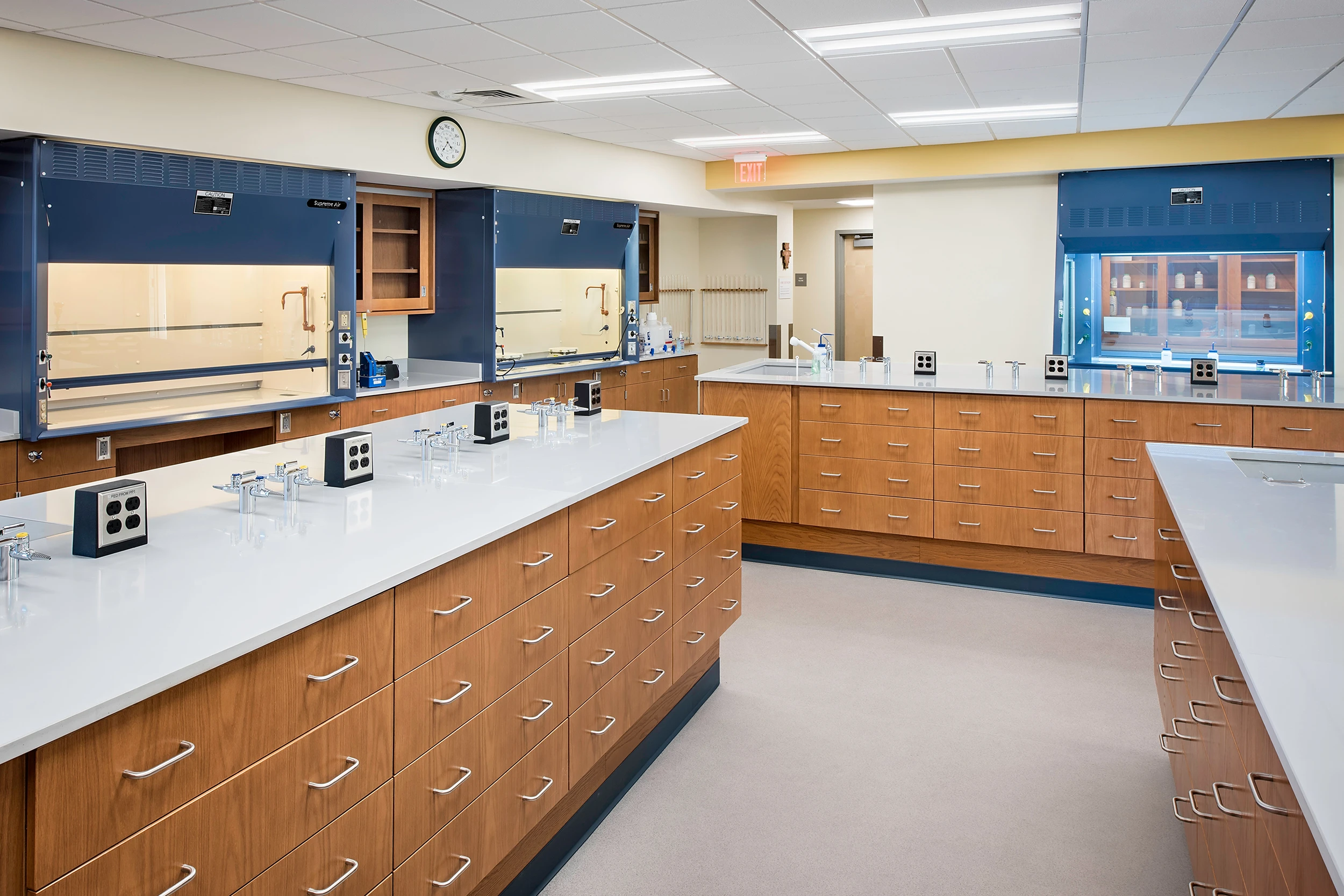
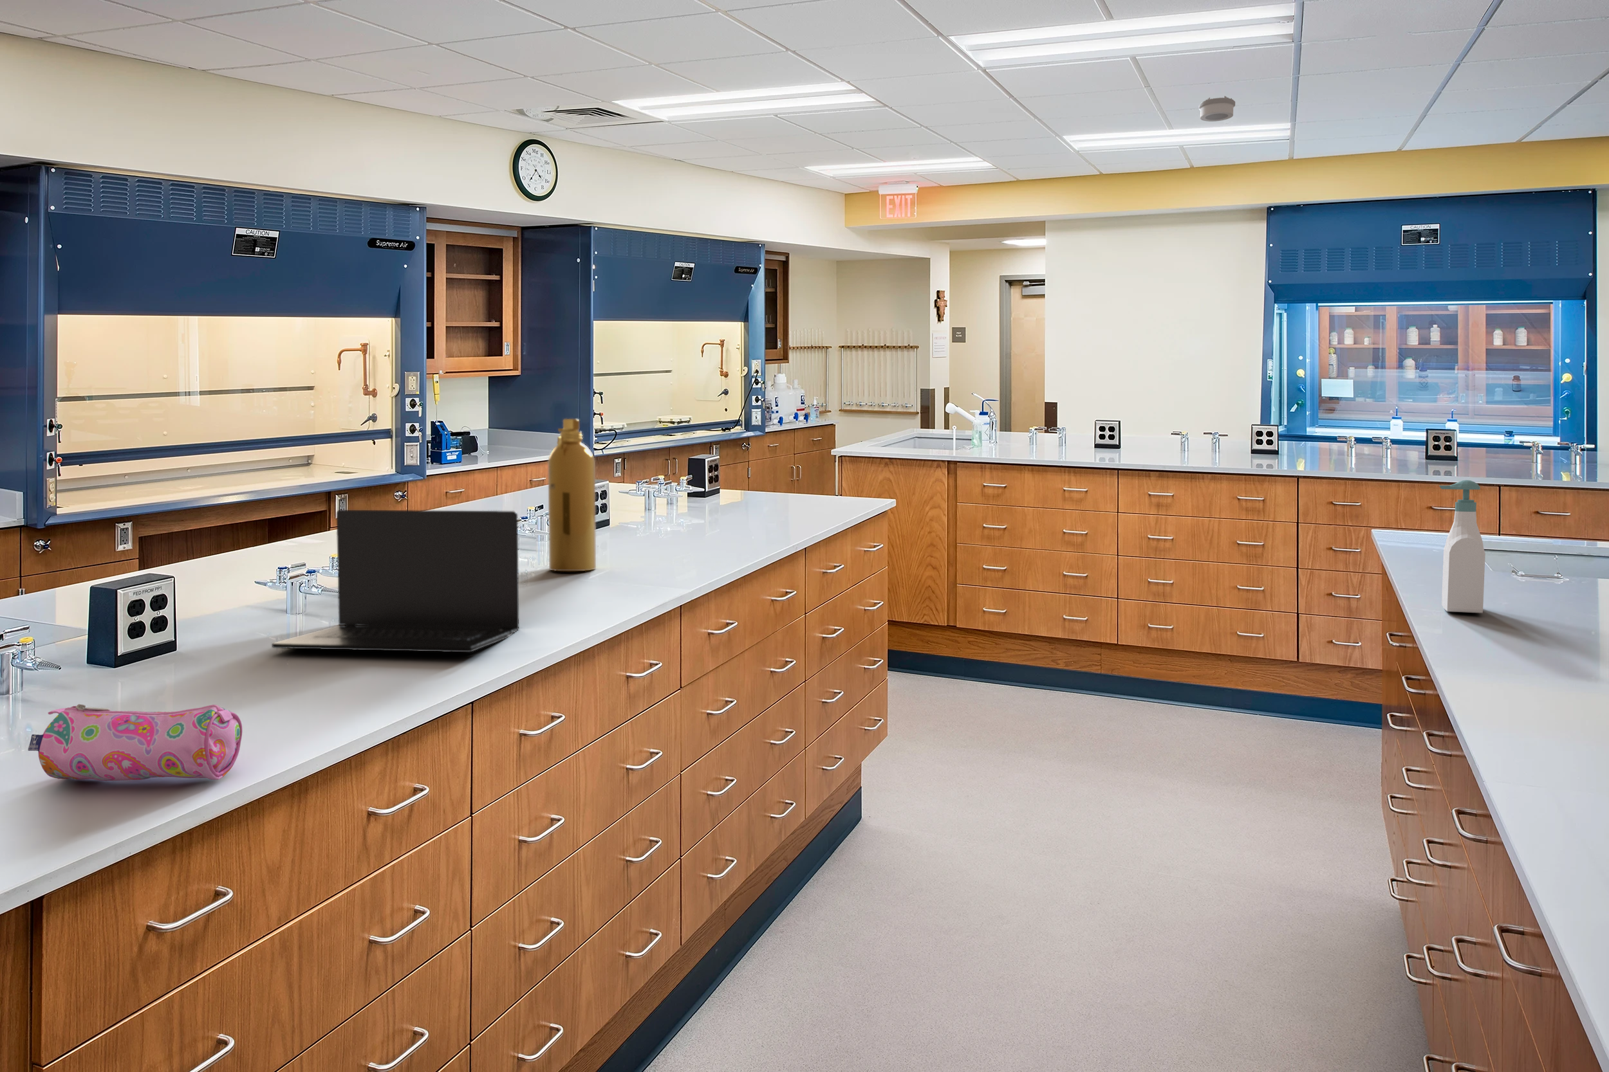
+ pencil case [28,704,243,781]
+ laptop [271,510,520,653]
+ soap bottle [1439,480,1486,614]
+ spray bottle [547,418,596,572]
+ smoke detector [1198,96,1235,122]
